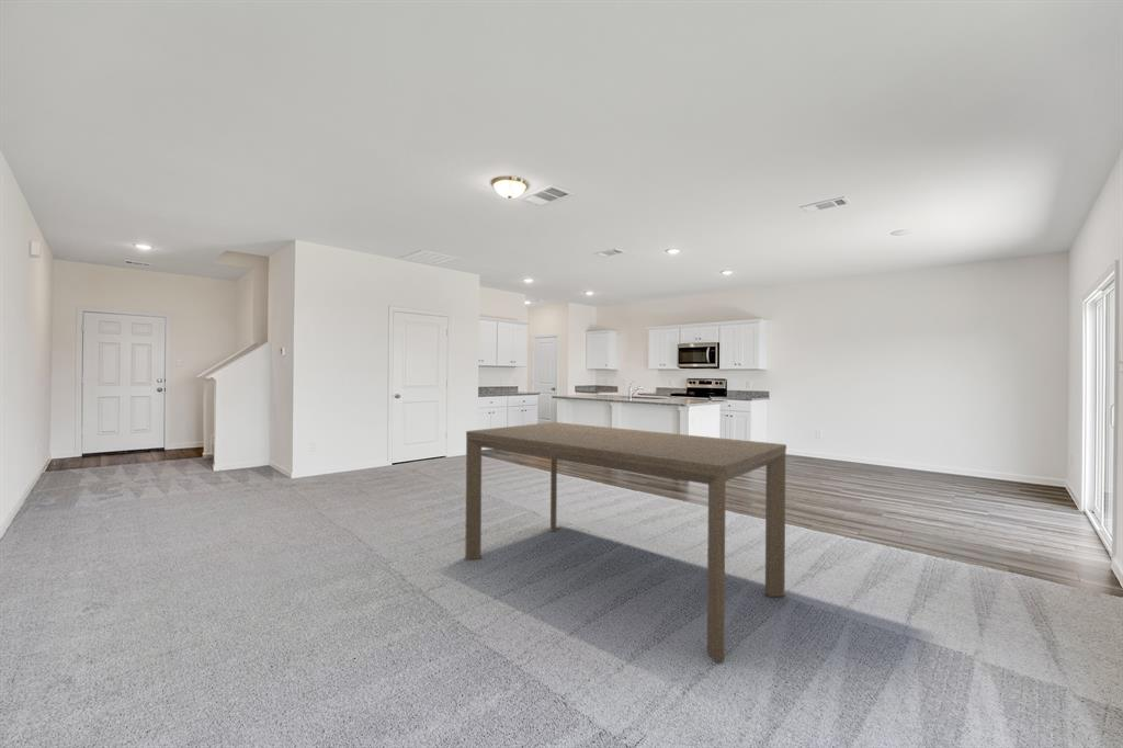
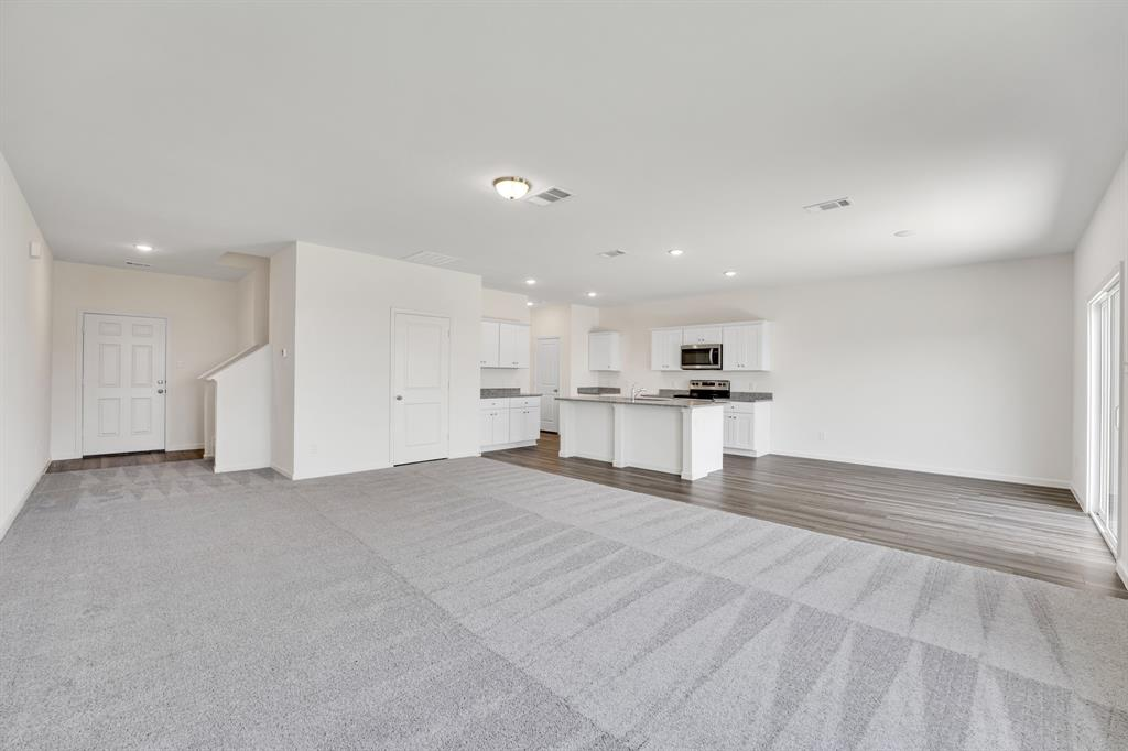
- dining table [464,421,787,664]
